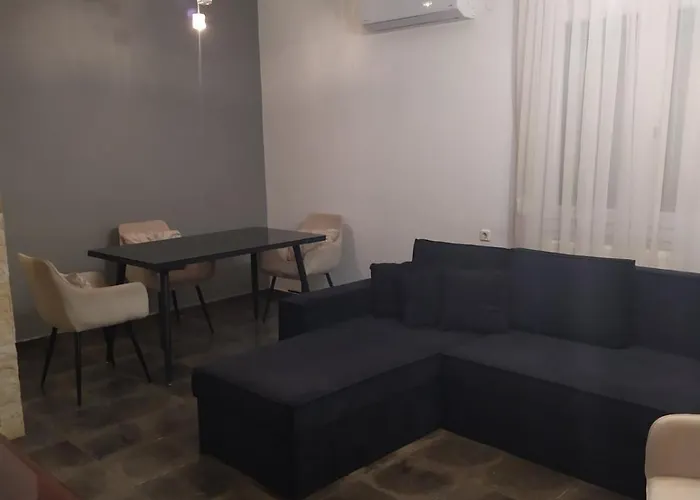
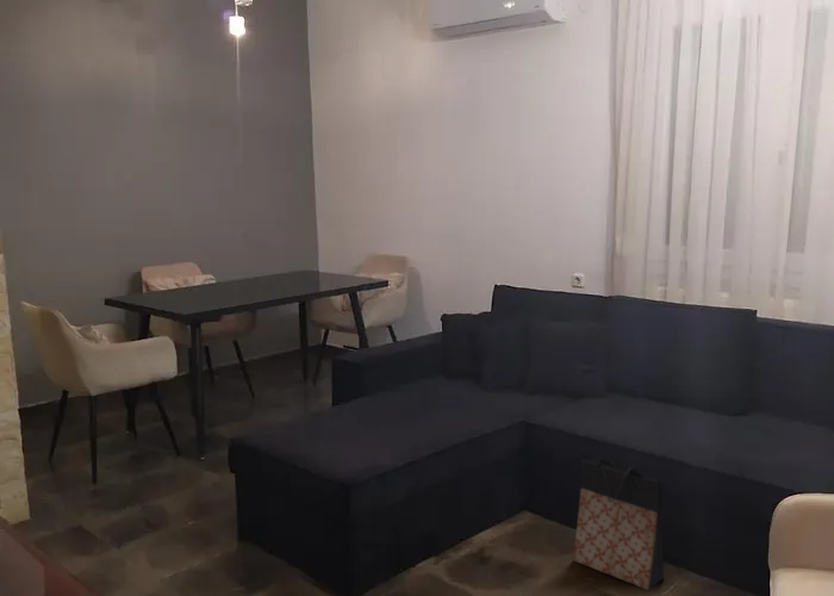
+ bag [572,458,665,591]
